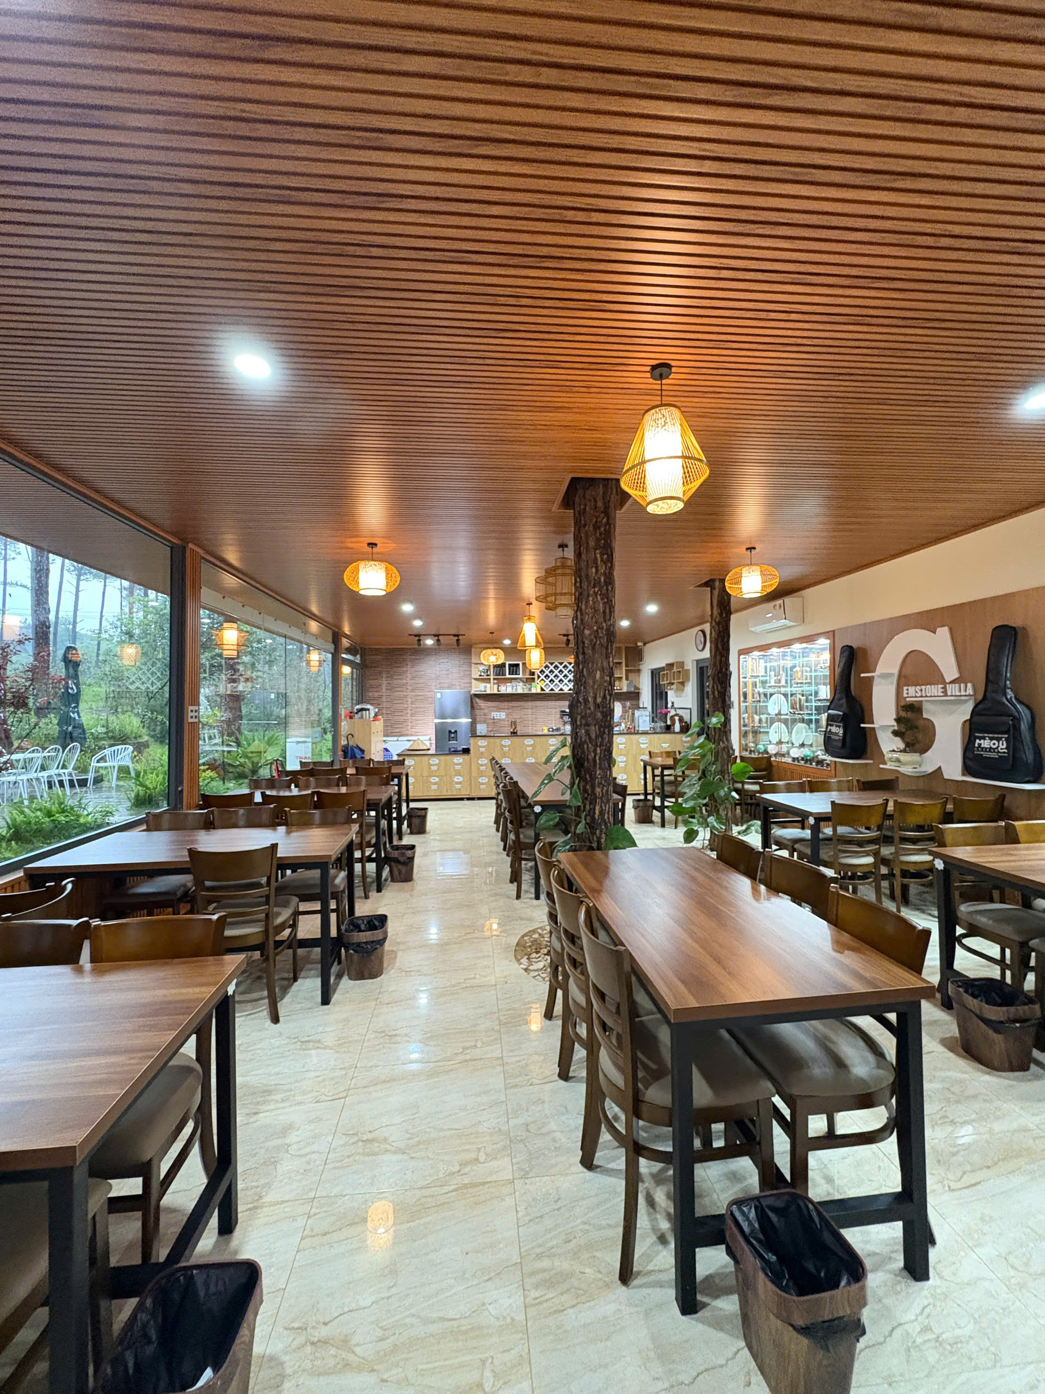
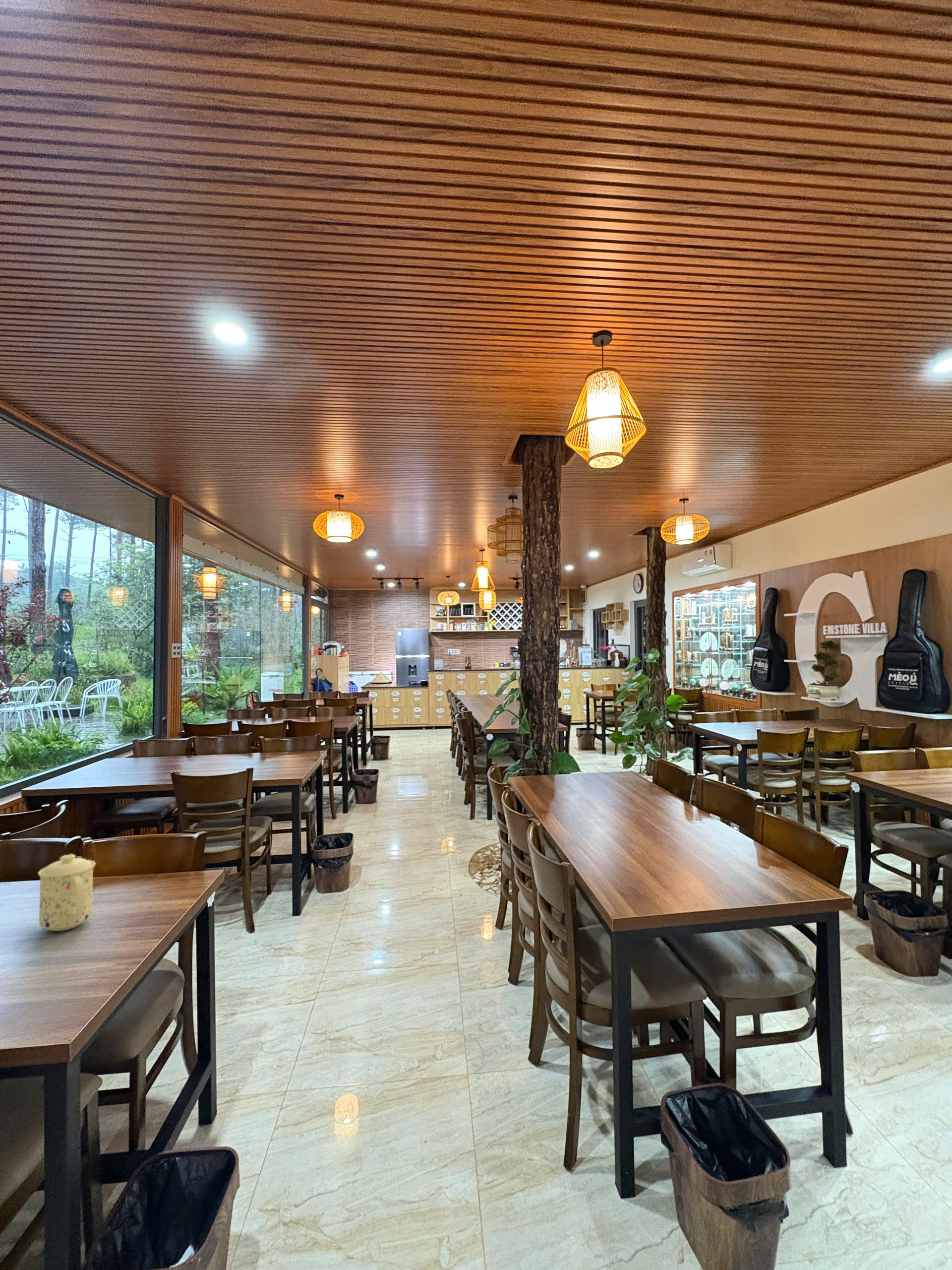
+ mug [38,854,96,932]
